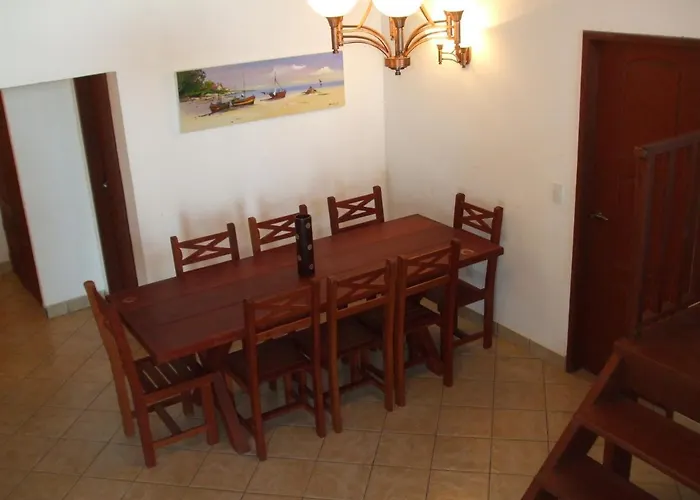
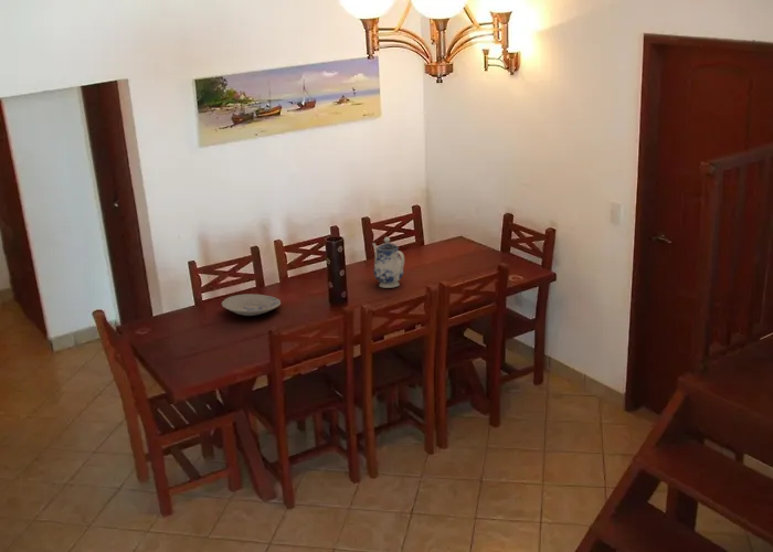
+ bowl [221,293,282,317]
+ teapot [371,236,405,289]
